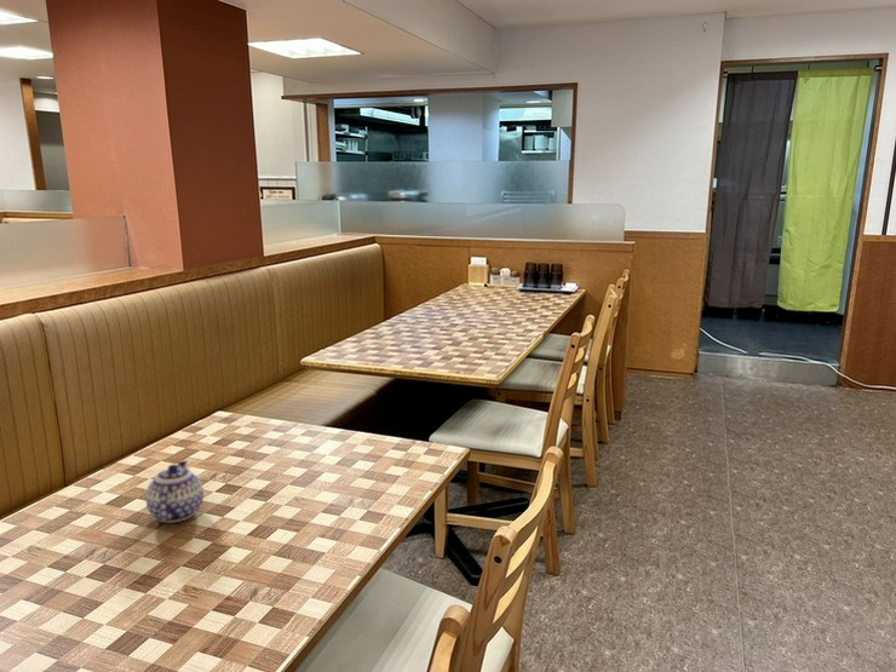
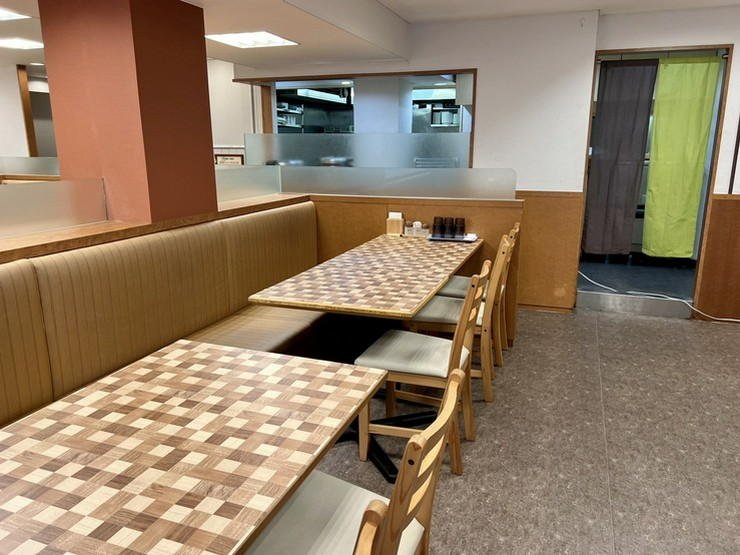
- teapot [144,459,205,524]
